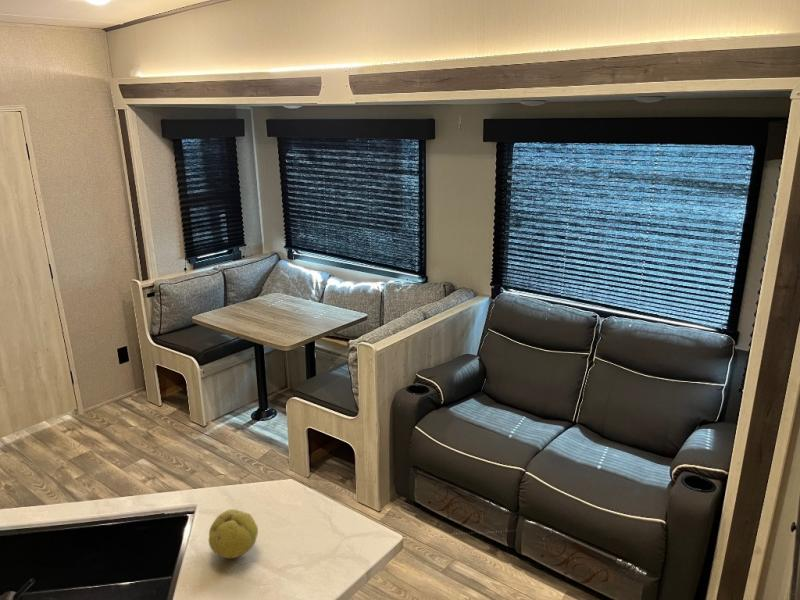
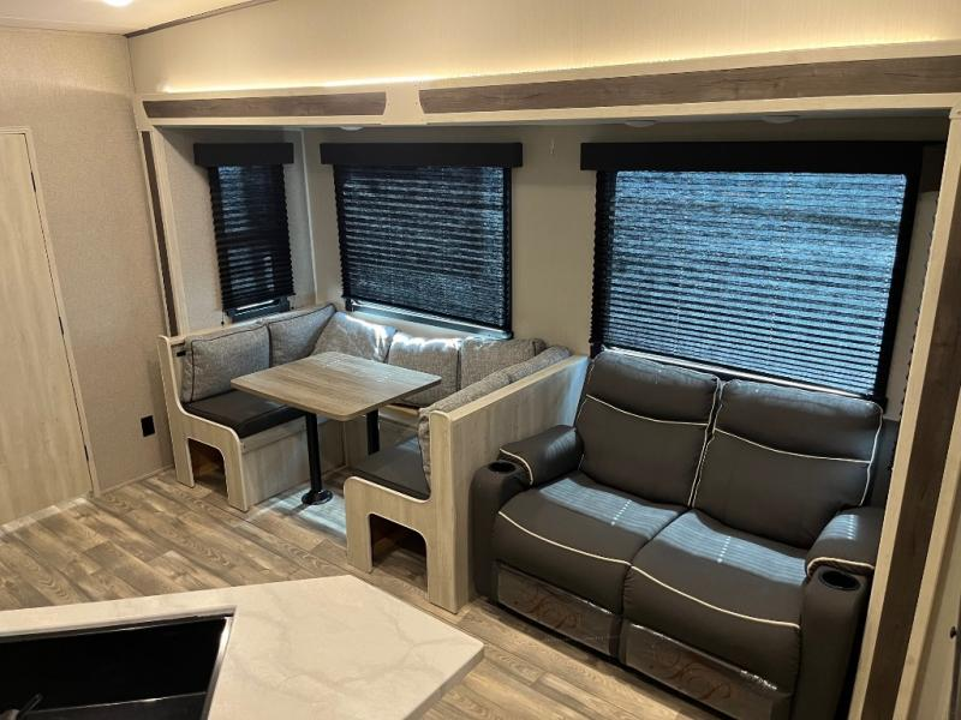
- fruit [208,508,259,559]
